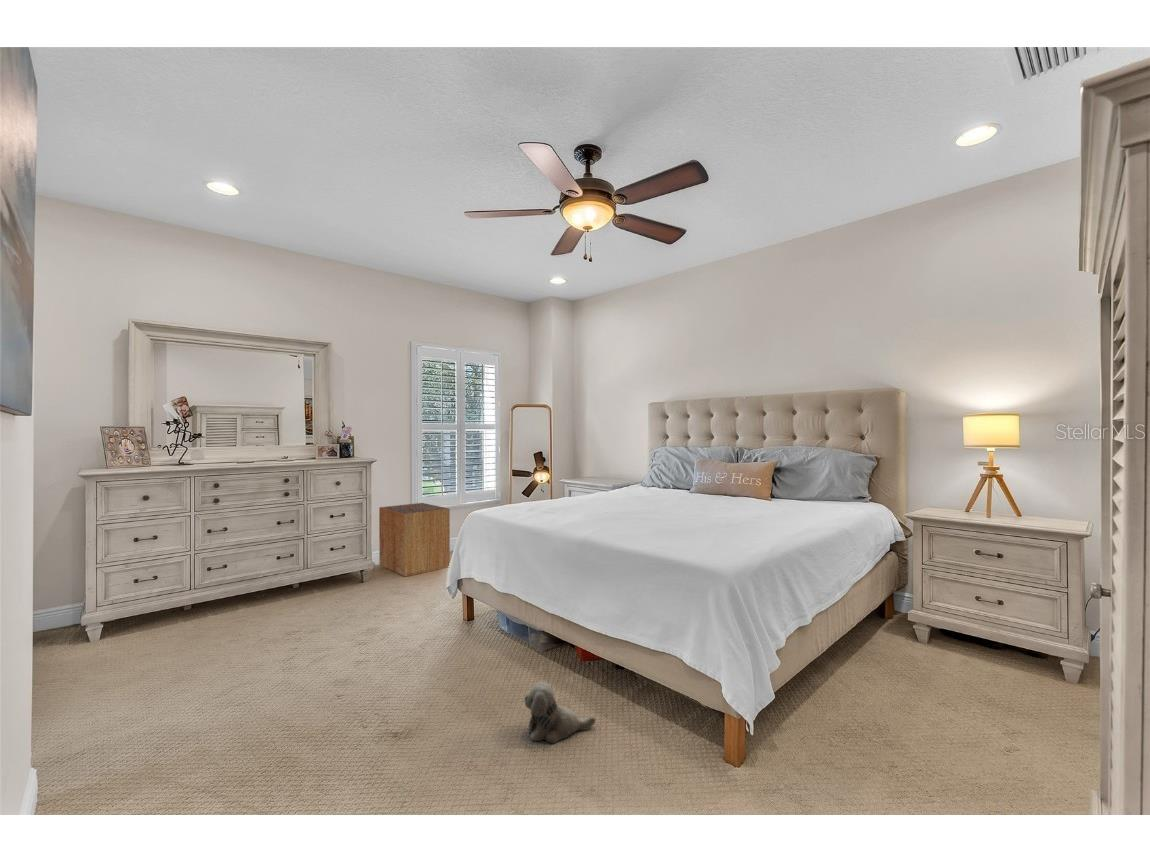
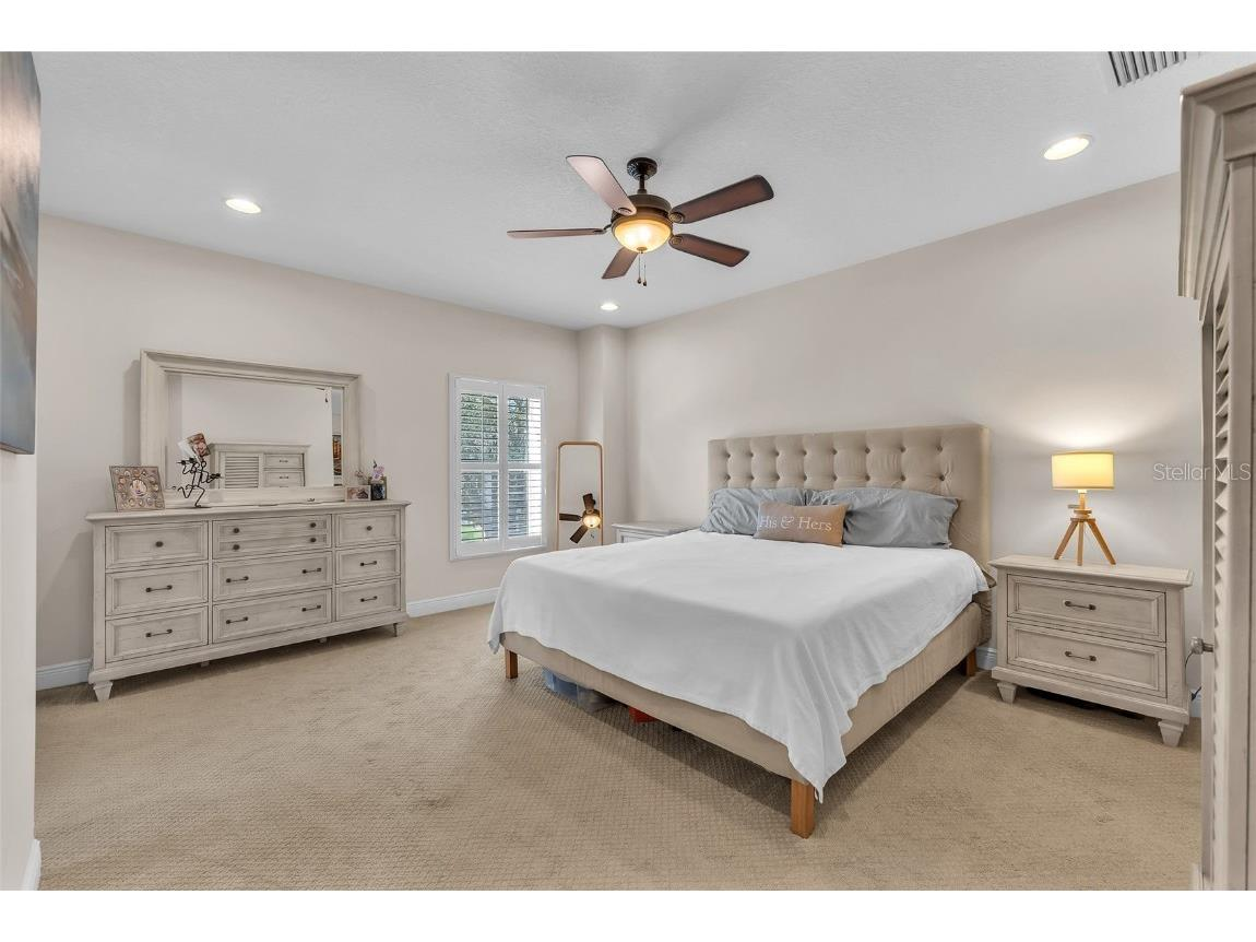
- plush toy [523,681,597,744]
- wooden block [378,502,451,577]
